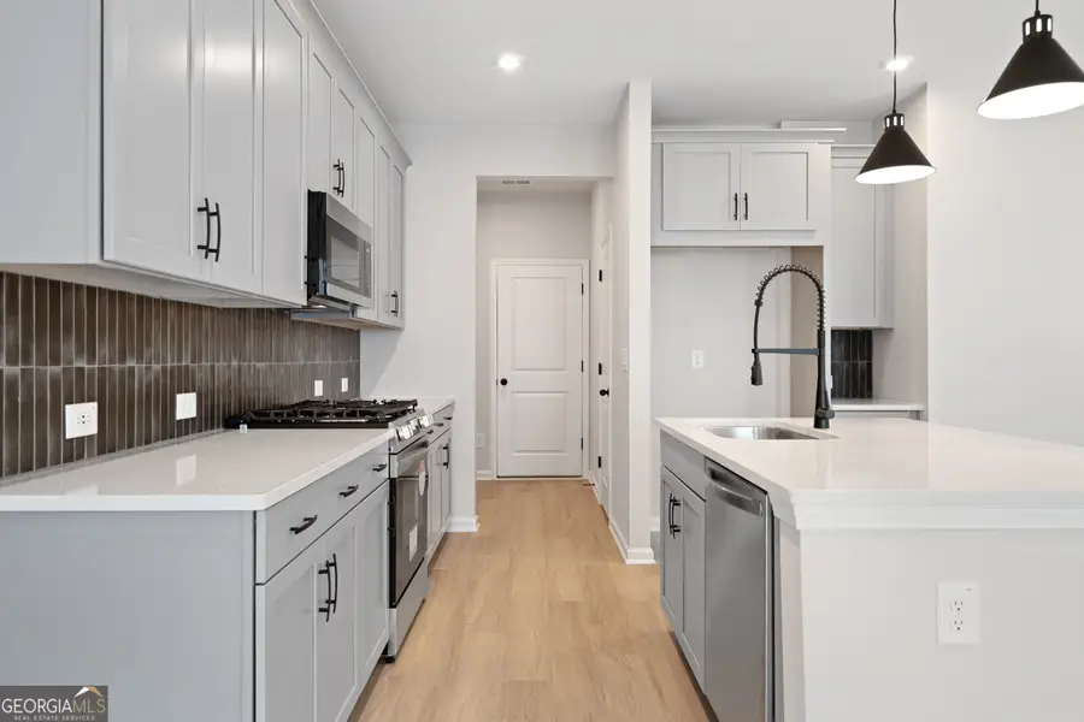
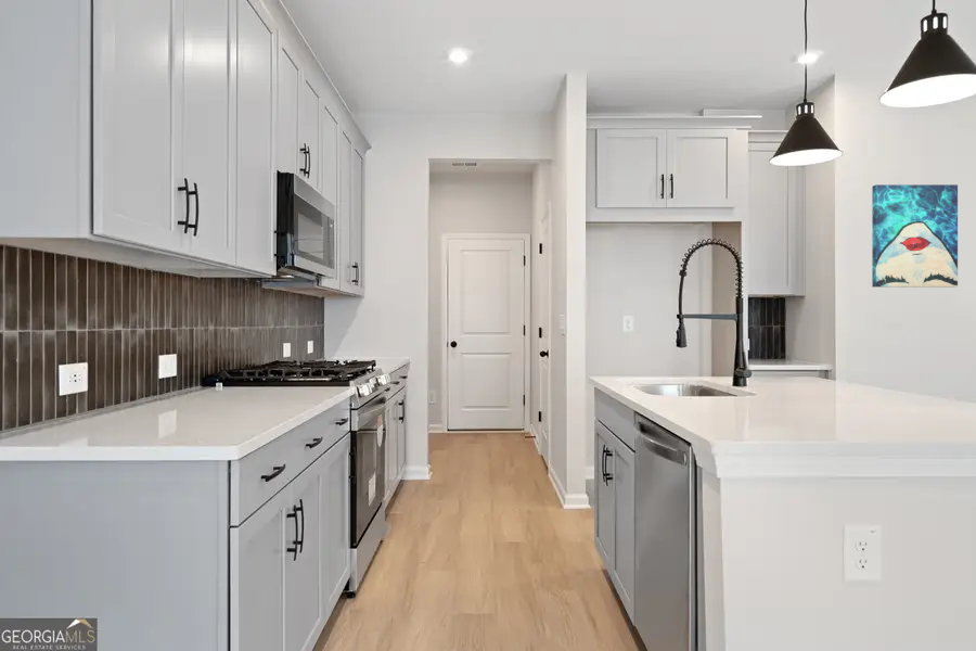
+ wall art [871,183,959,289]
